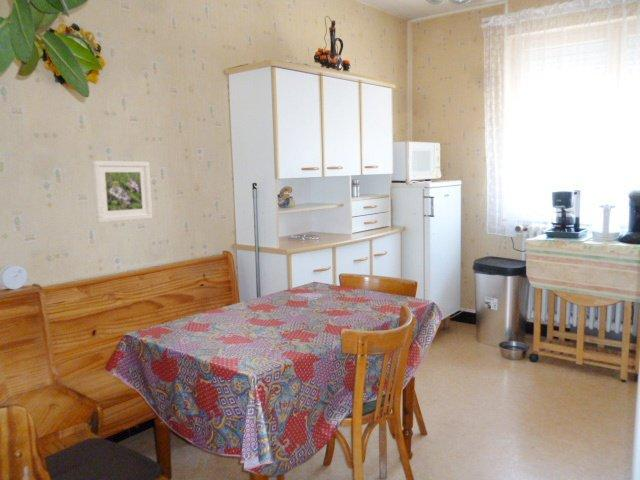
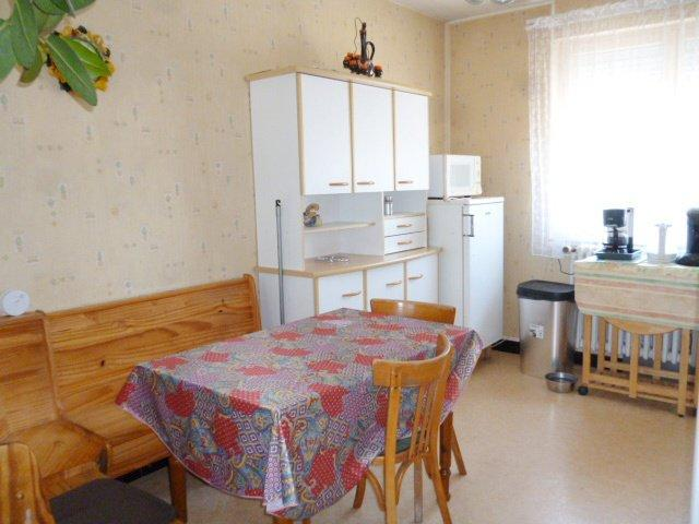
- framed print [91,160,154,224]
